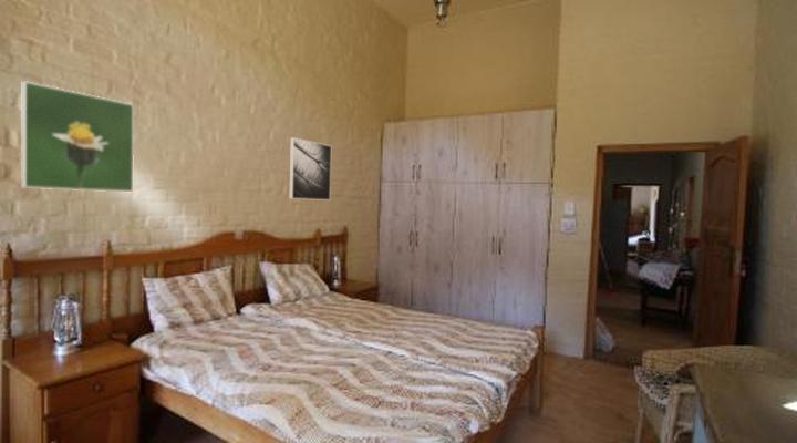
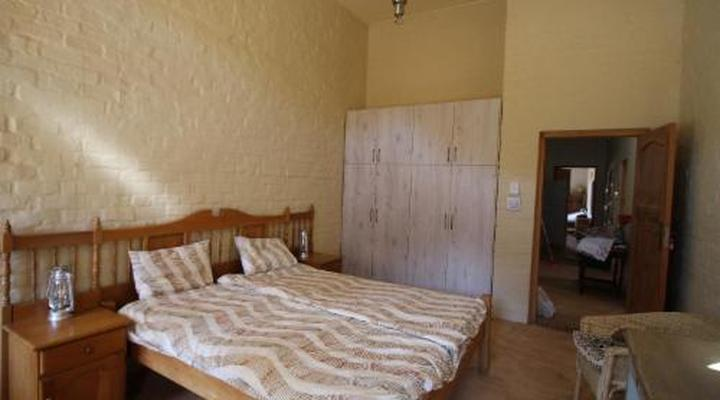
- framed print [21,80,135,193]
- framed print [289,136,332,202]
